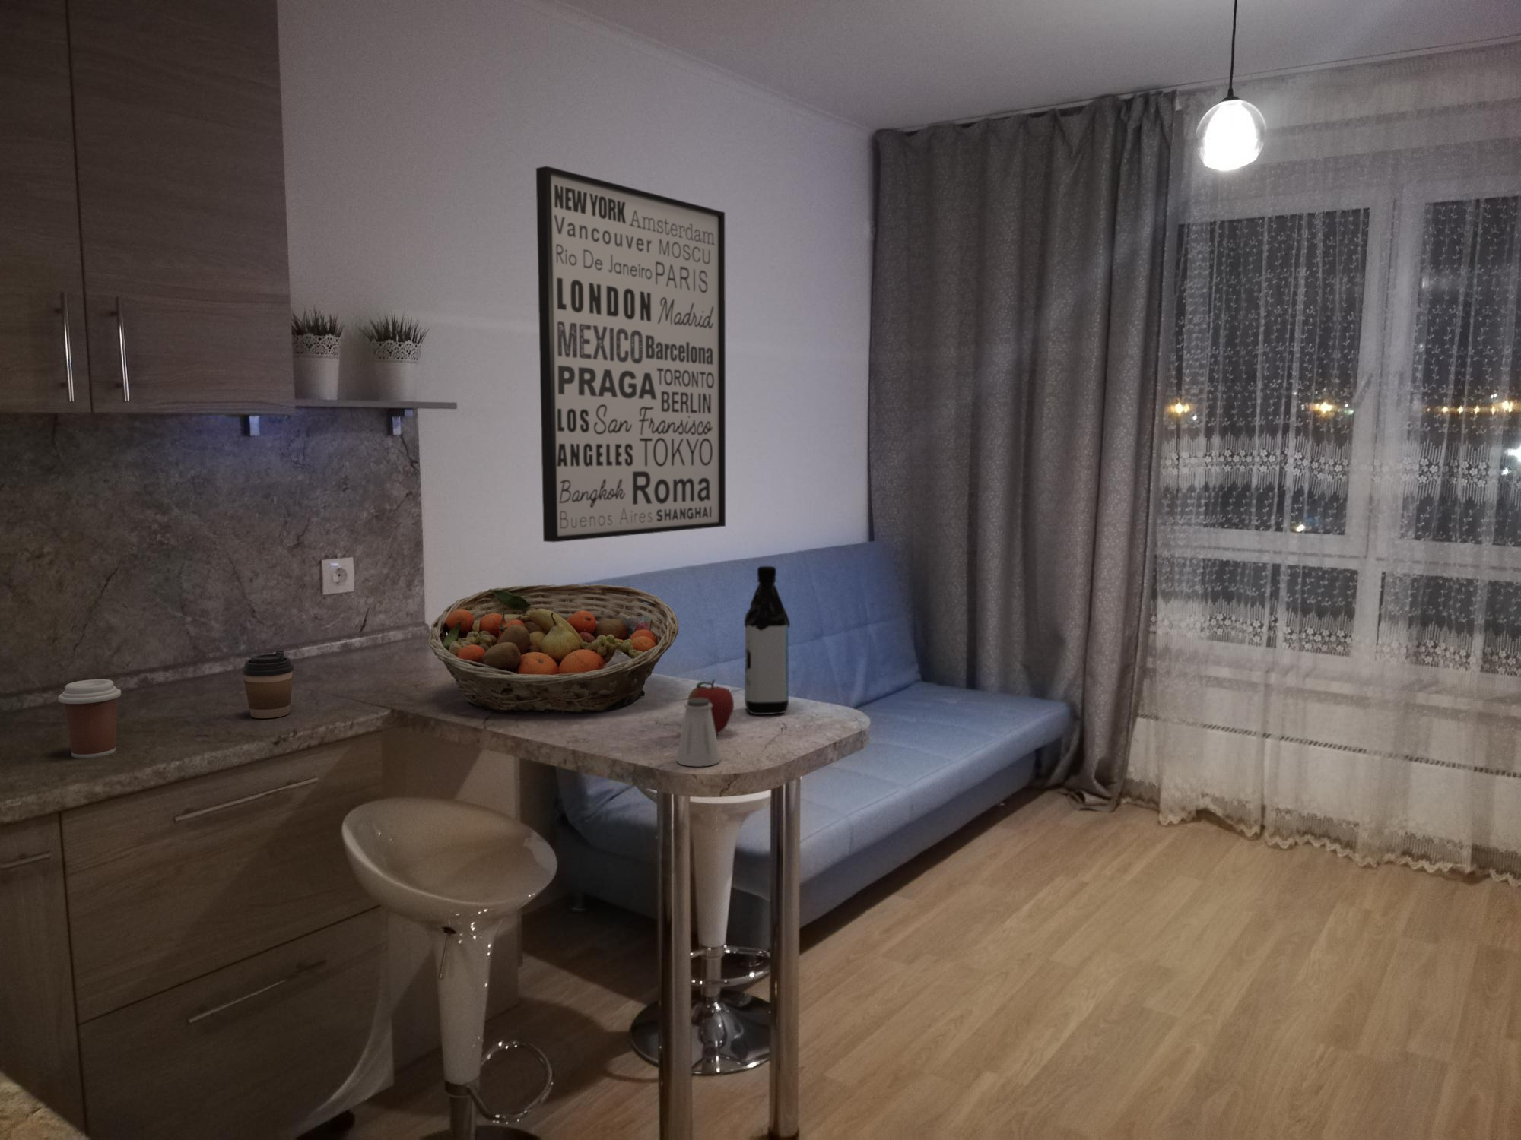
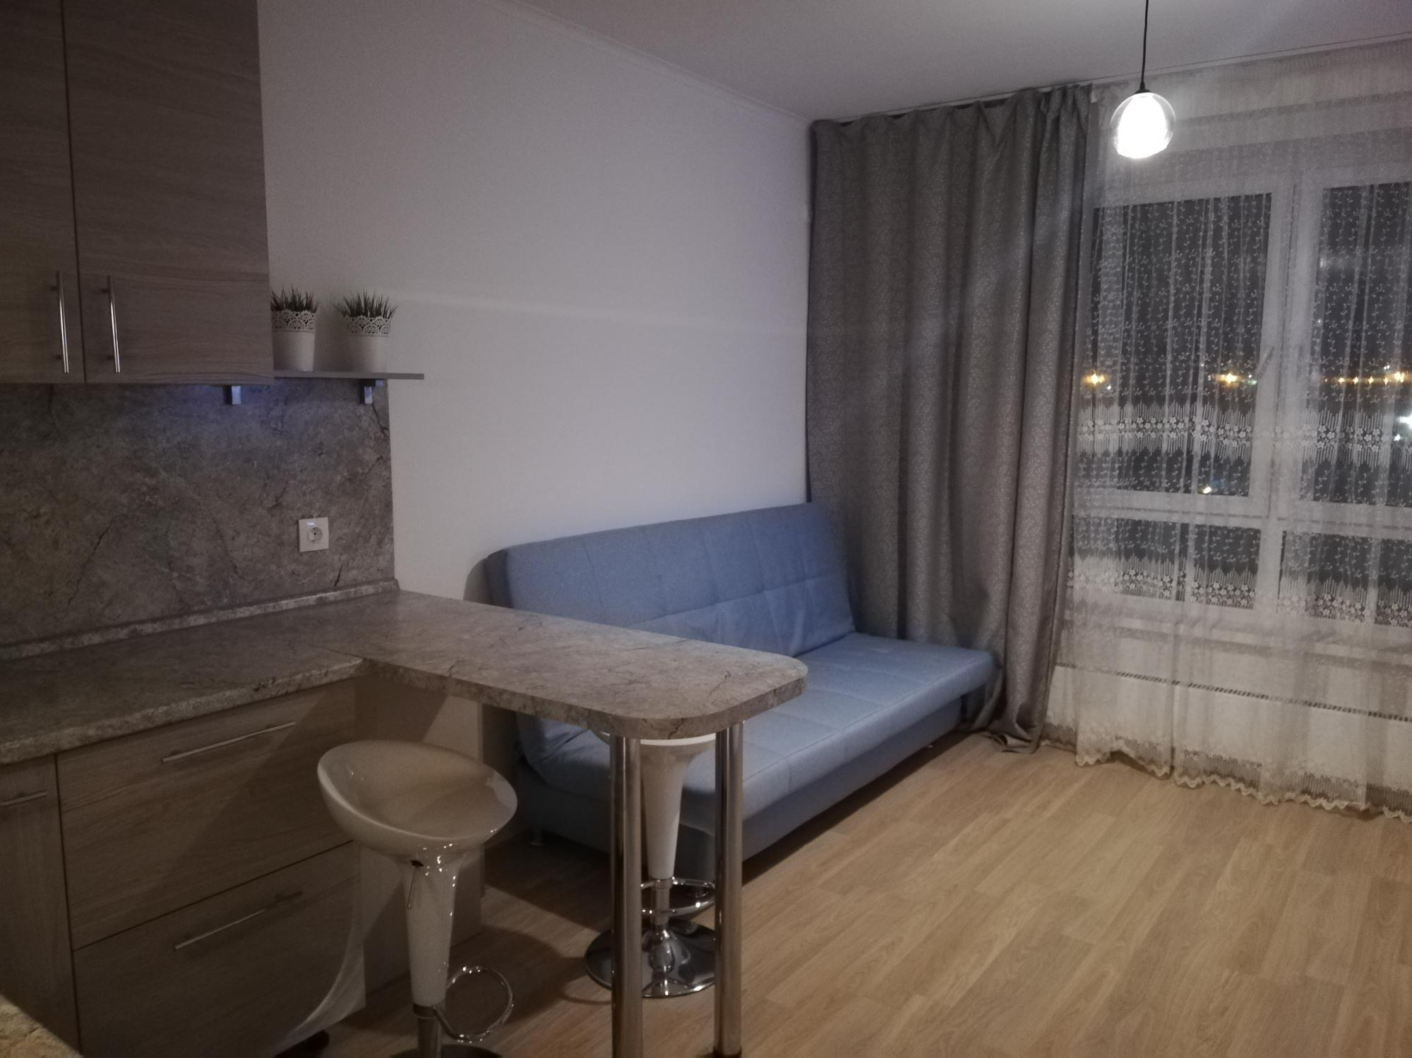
- water bottle [743,565,790,715]
- coffee cup [57,679,122,759]
- wall art [535,165,726,544]
- saltshaker [675,698,722,766]
- fruit basket [426,583,679,714]
- apple [687,679,734,735]
- coffee cup [241,650,295,718]
